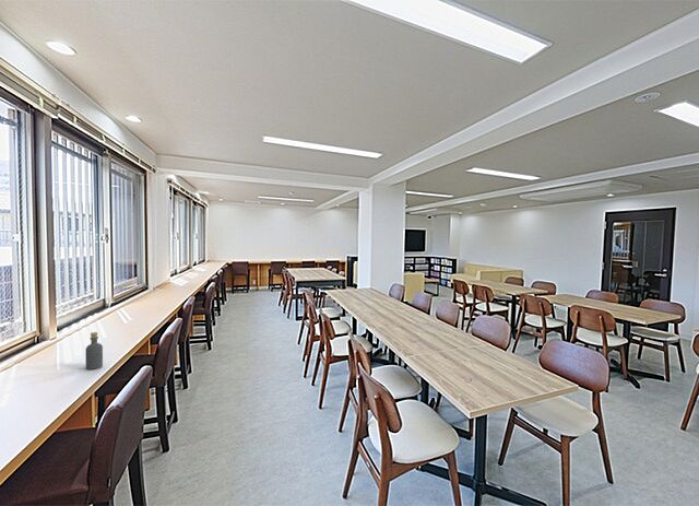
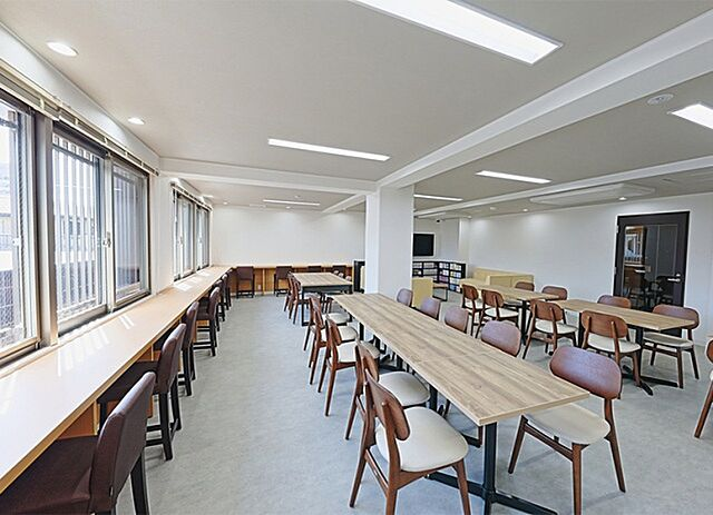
- bottle [84,331,104,370]
